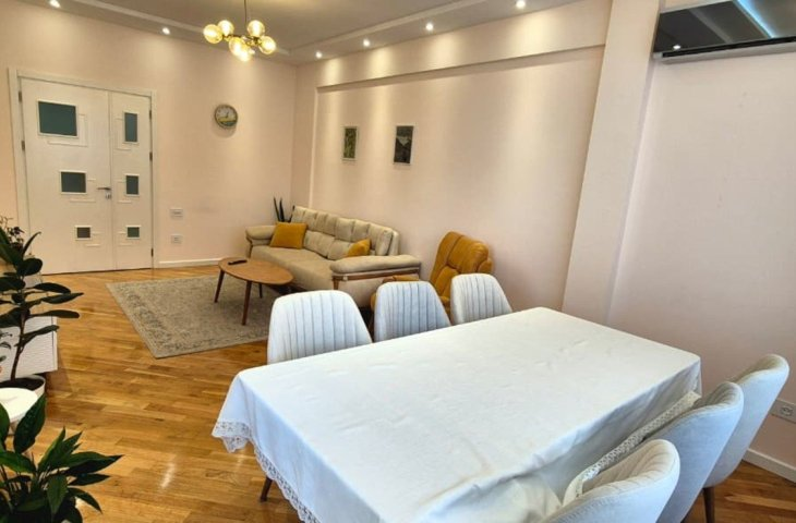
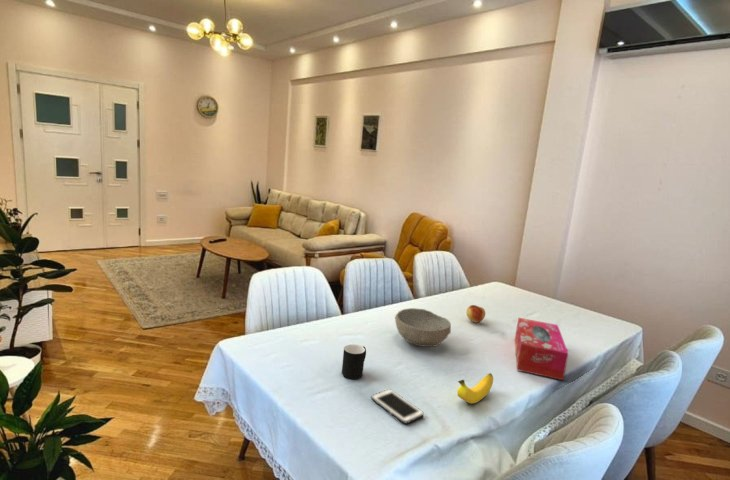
+ cell phone [370,388,425,425]
+ banana [456,372,494,405]
+ tissue box [514,317,570,381]
+ cup [341,343,367,380]
+ fruit [465,304,486,324]
+ bowl [394,307,452,348]
